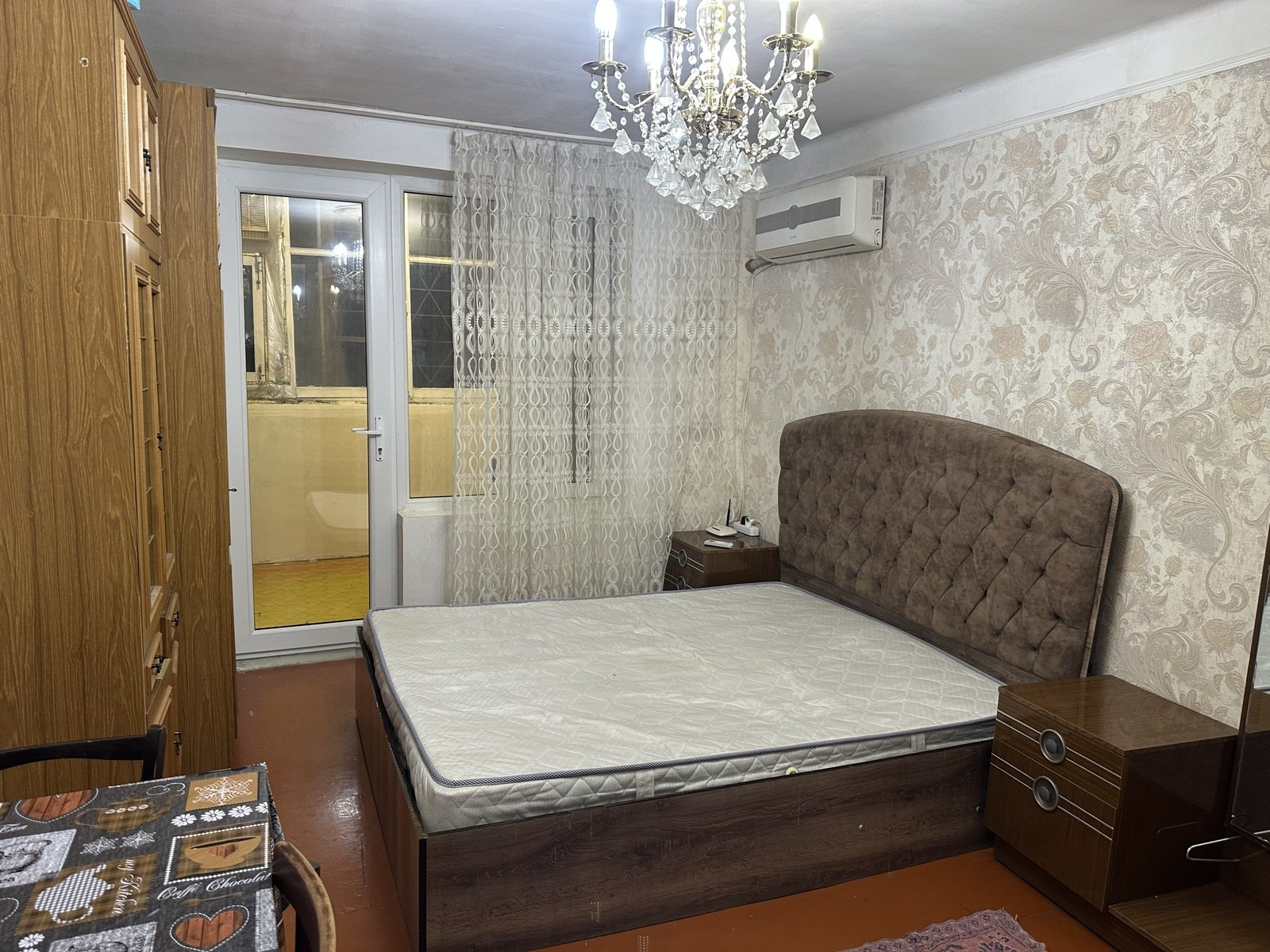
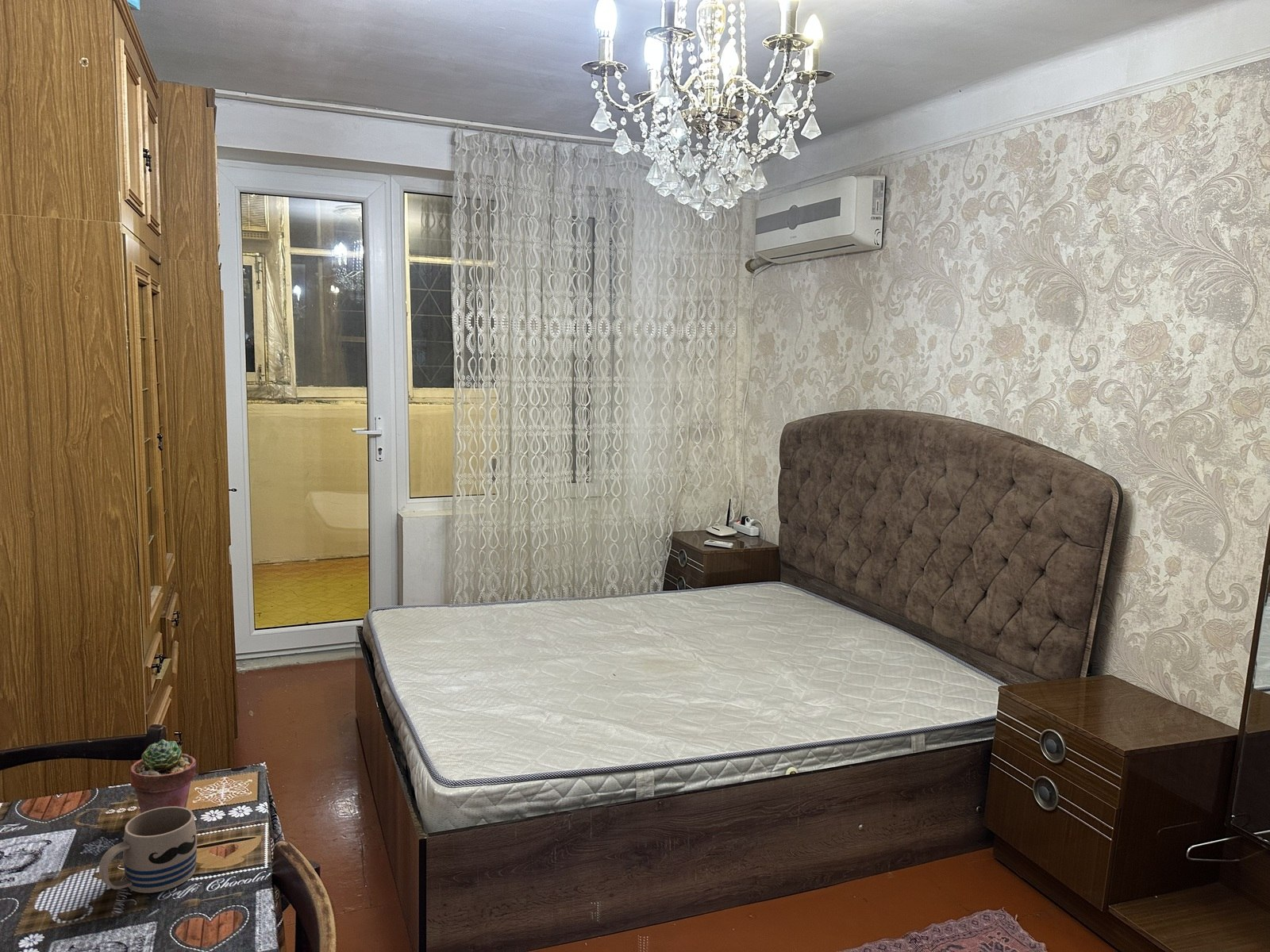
+ mug [98,807,198,893]
+ potted succulent [129,739,197,814]
